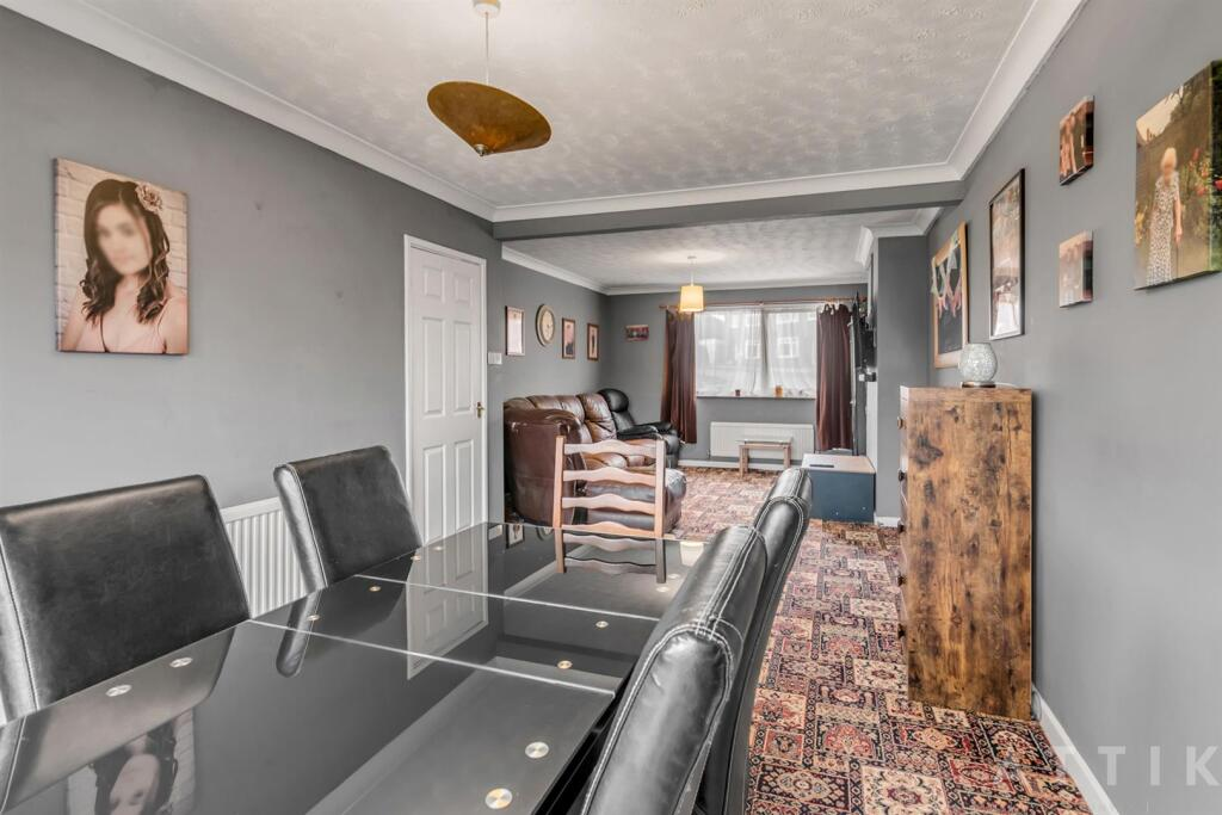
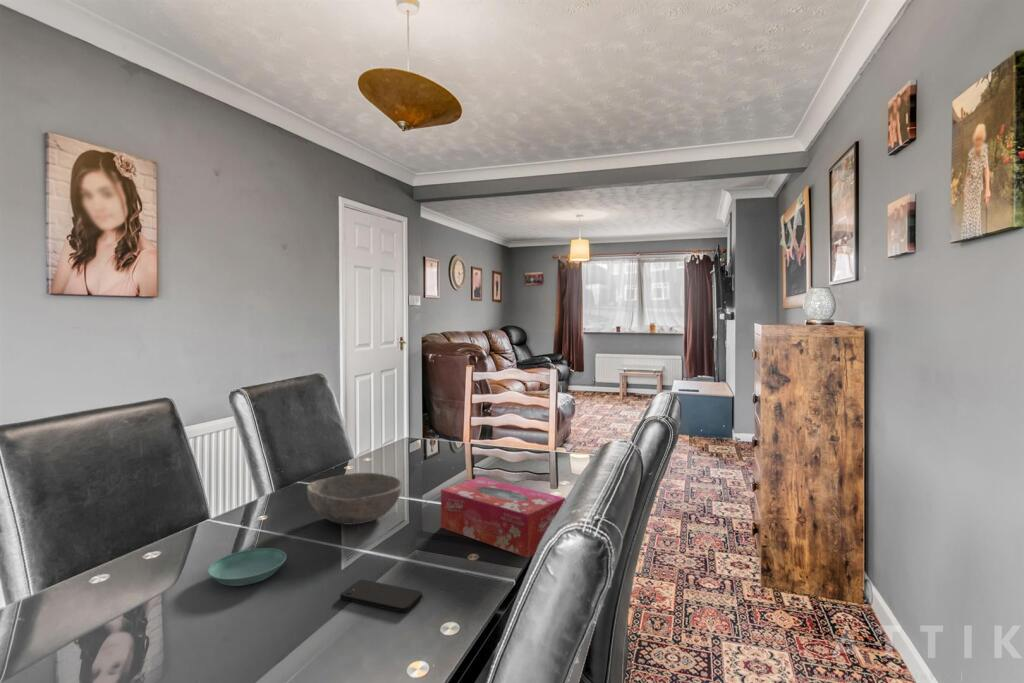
+ tissue box [440,476,566,559]
+ bowl [306,472,403,526]
+ smartphone [339,579,424,613]
+ saucer [207,547,287,587]
